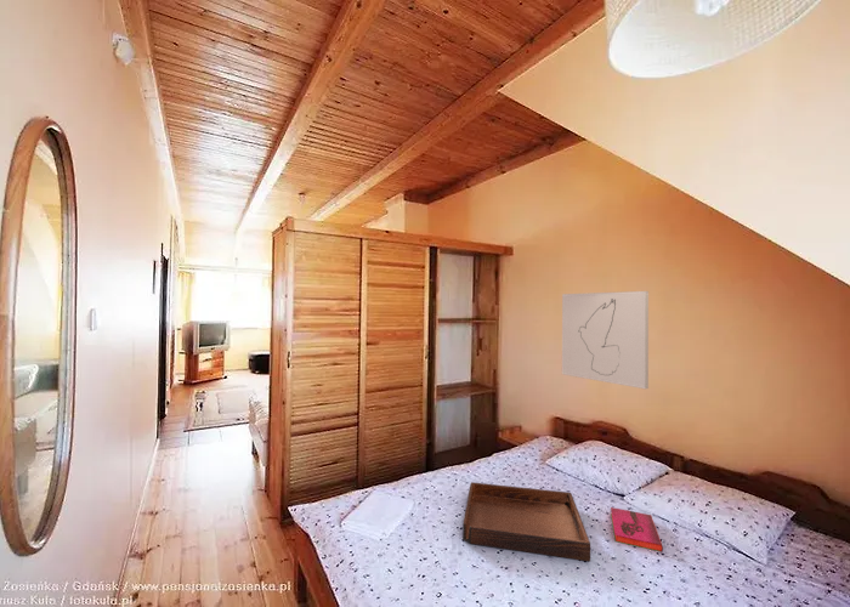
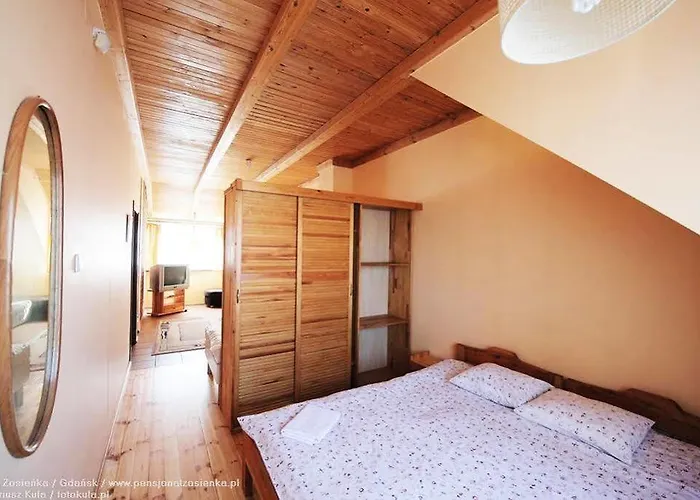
- hardback book [610,506,664,552]
- wall art [561,290,650,390]
- serving tray [461,481,591,562]
